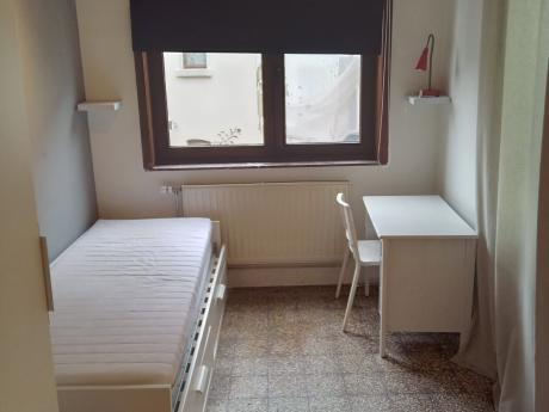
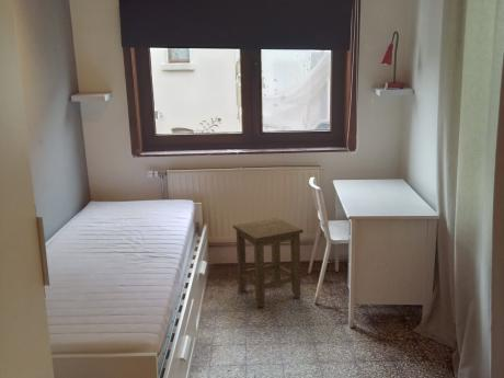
+ stool [232,217,305,308]
